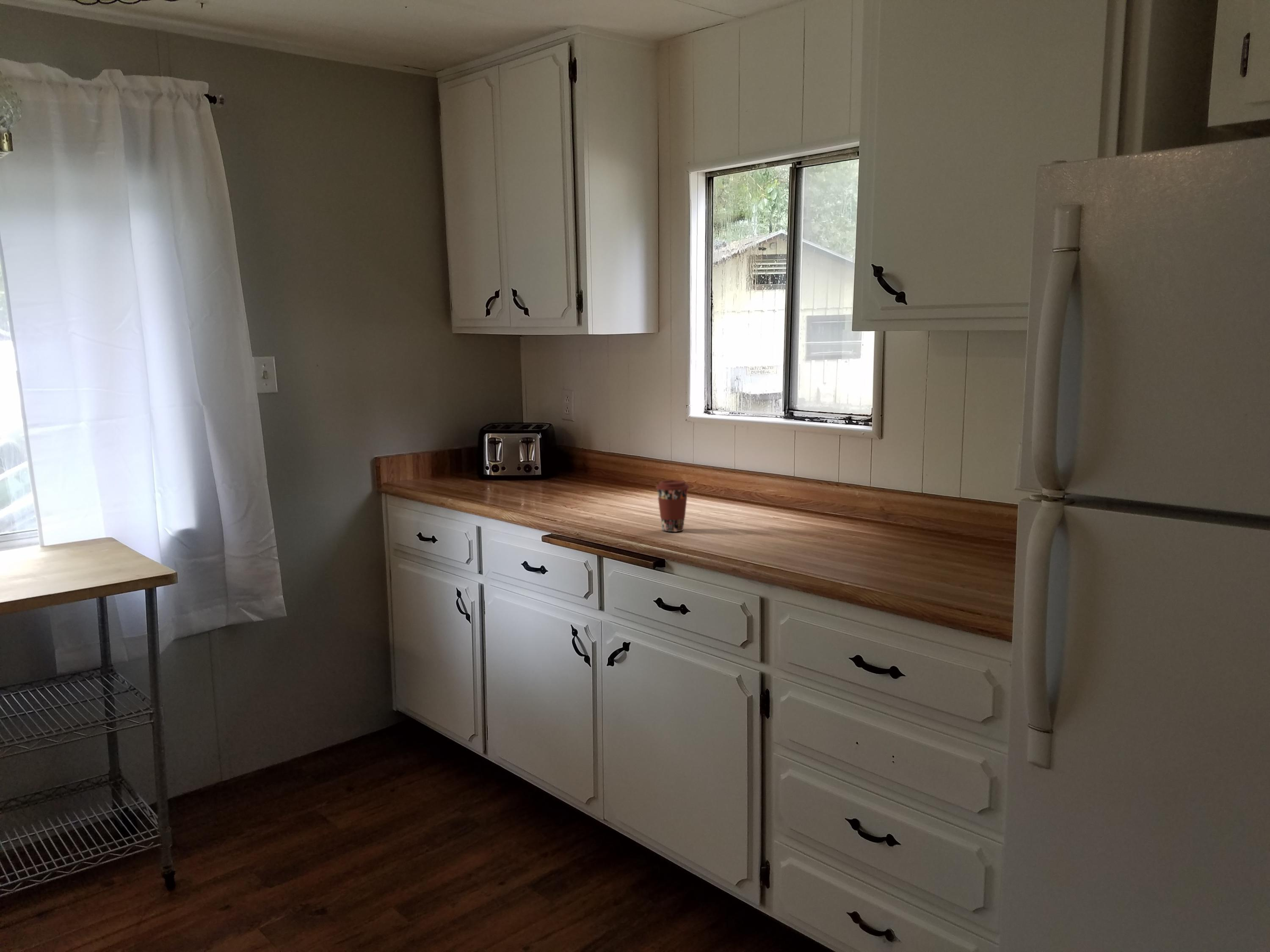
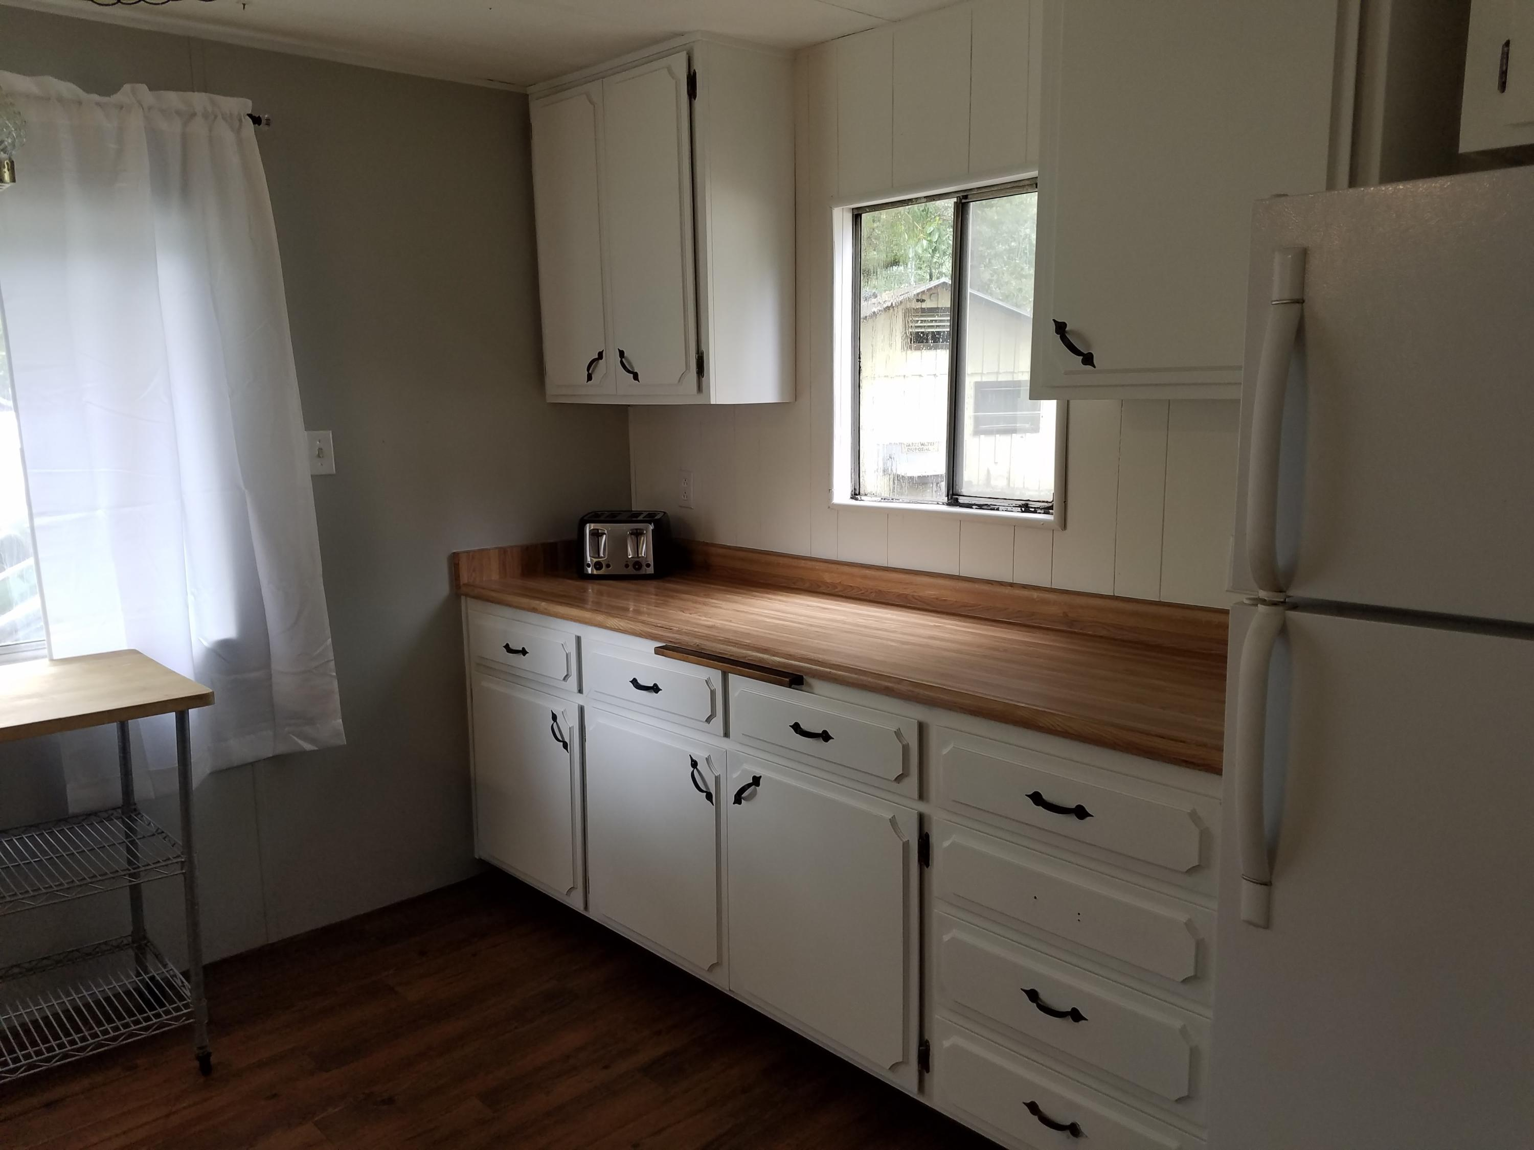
- coffee cup [655,480,690,532]
